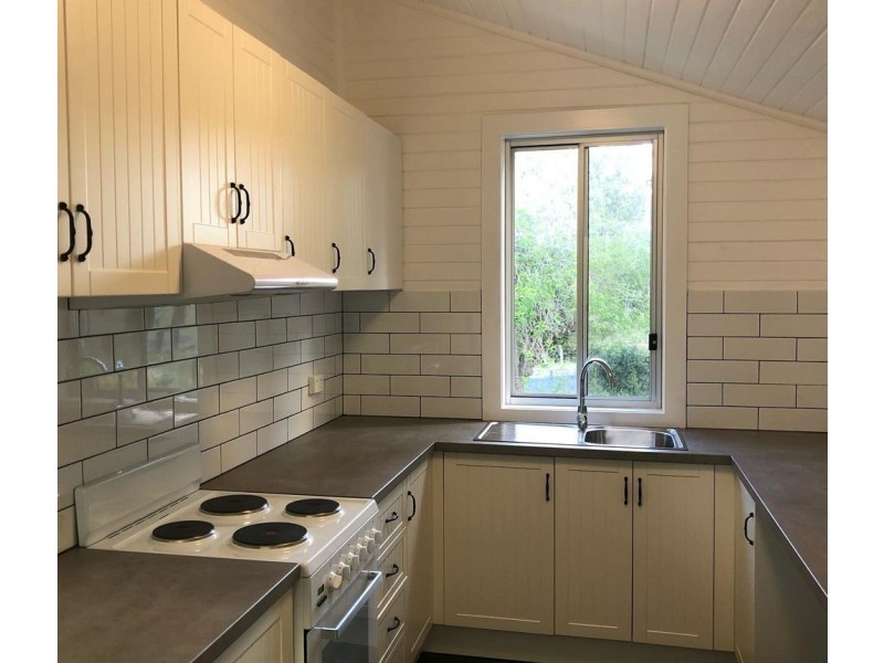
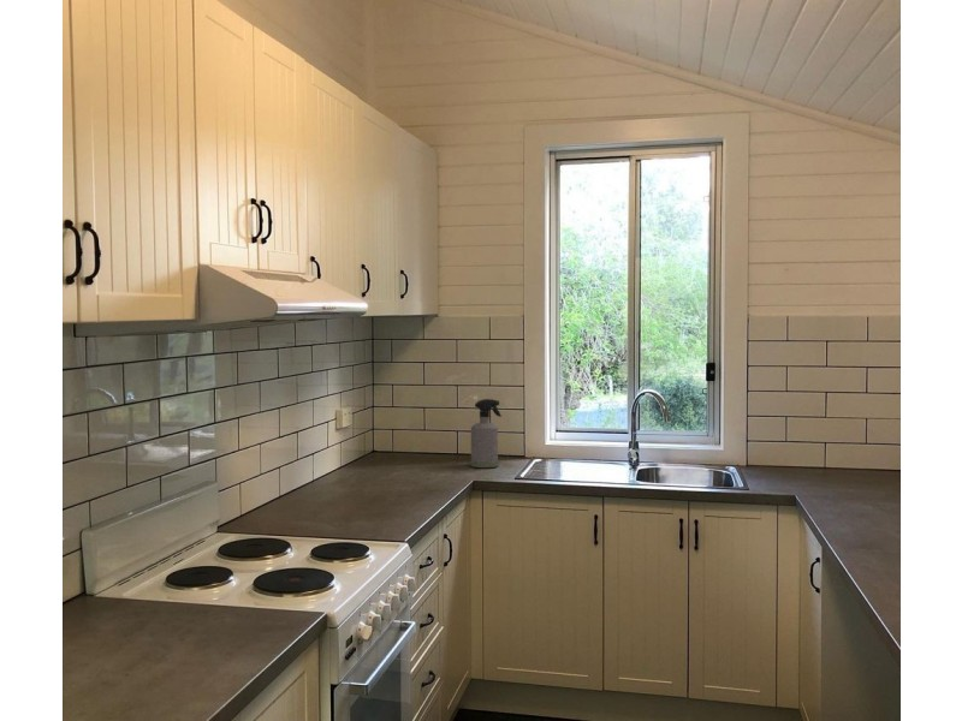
+ spray bottle [469,398,503,469]
